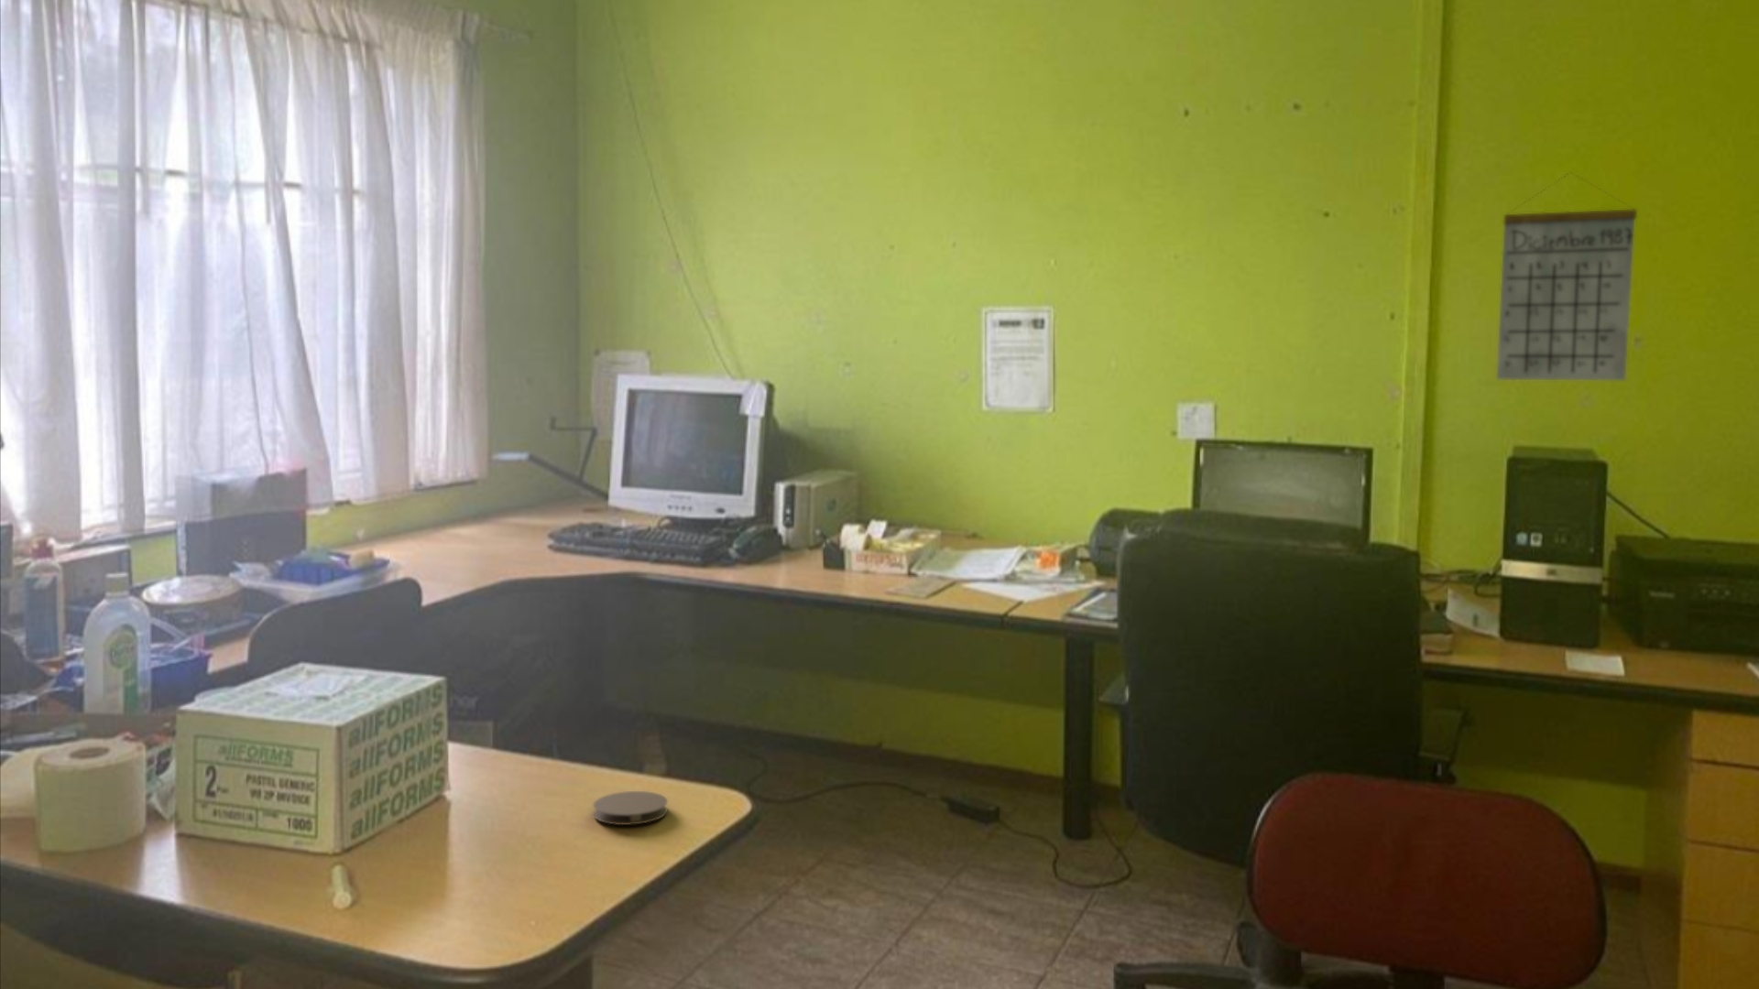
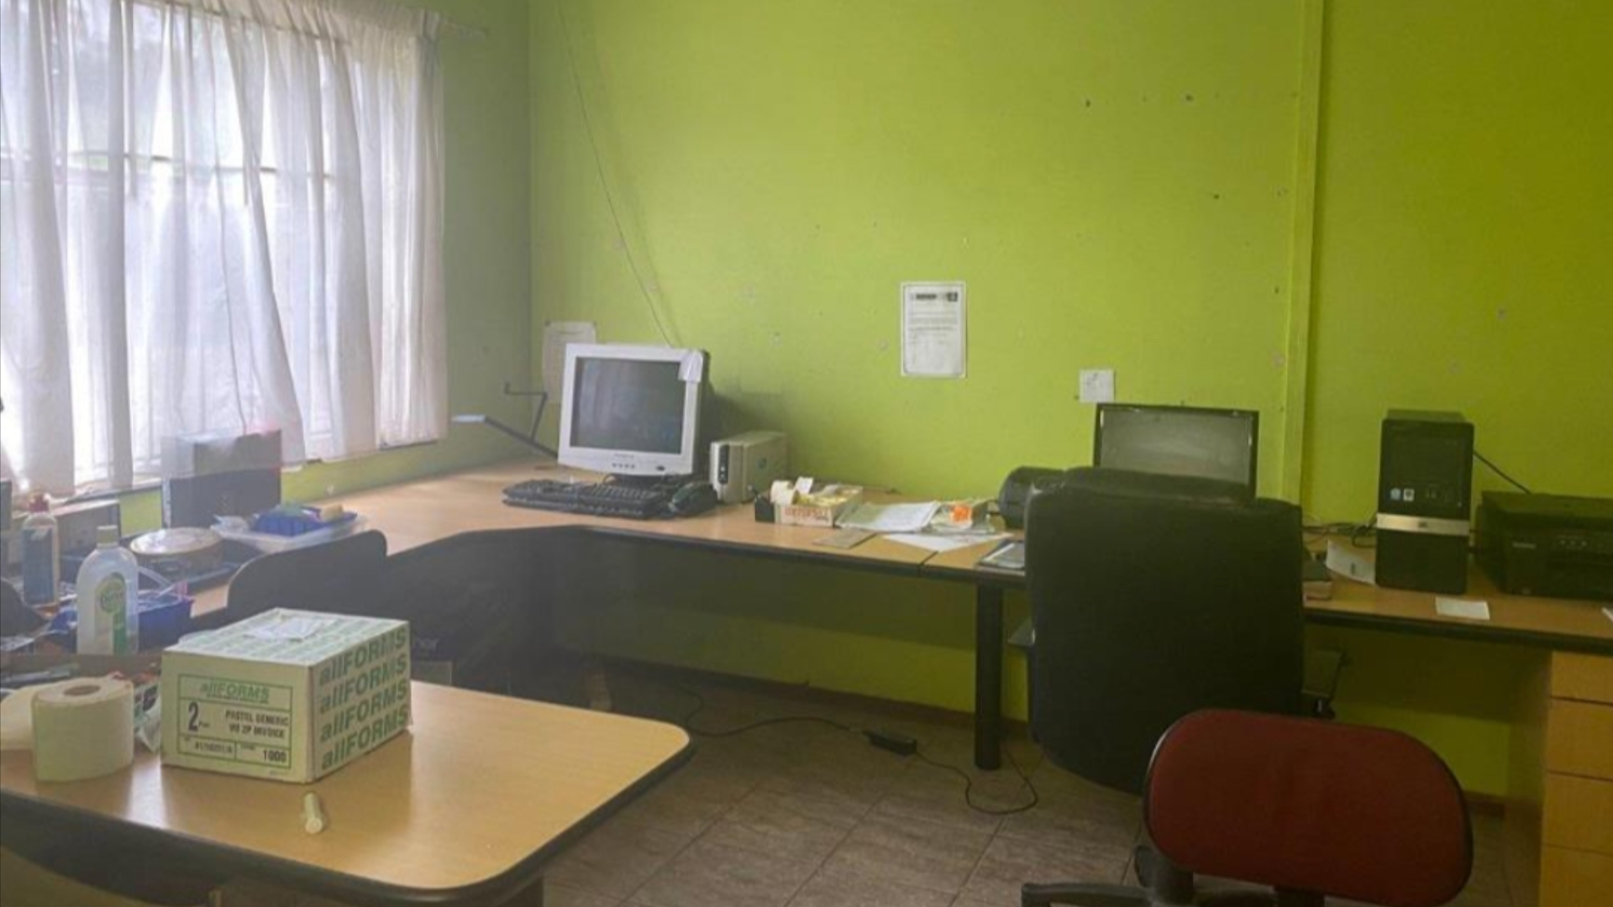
- coaster [592,790,669,826]
- calendar [1496,171,1638,380]
